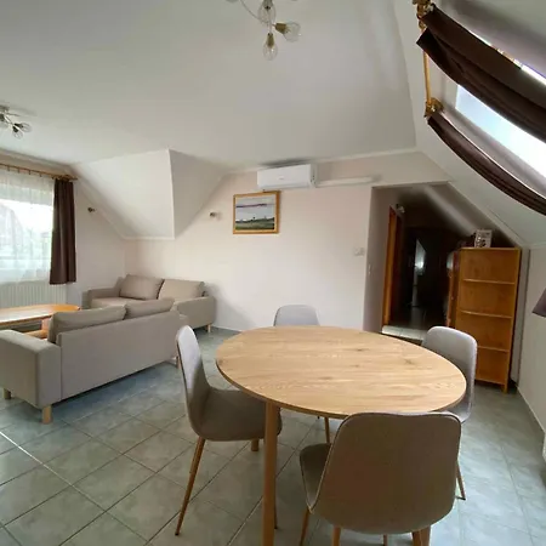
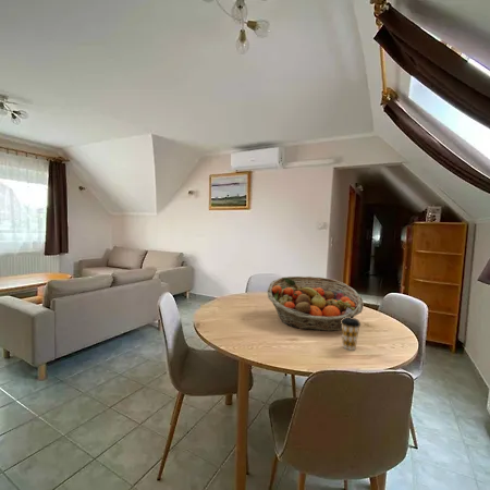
+ coffee cup [341,317,362,352]
+ fruit basket [267,275,365,332]
